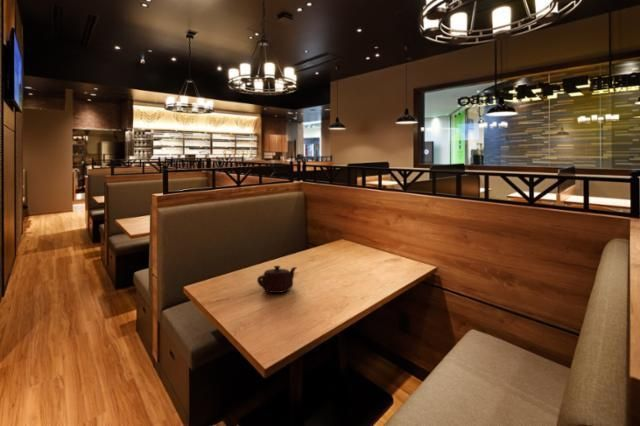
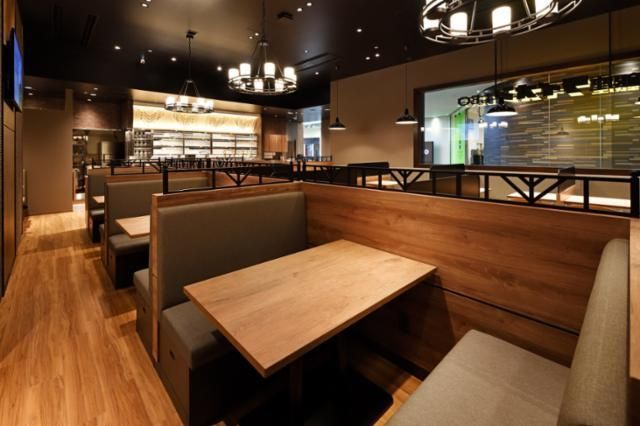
- teapot [256,265,298,294]
